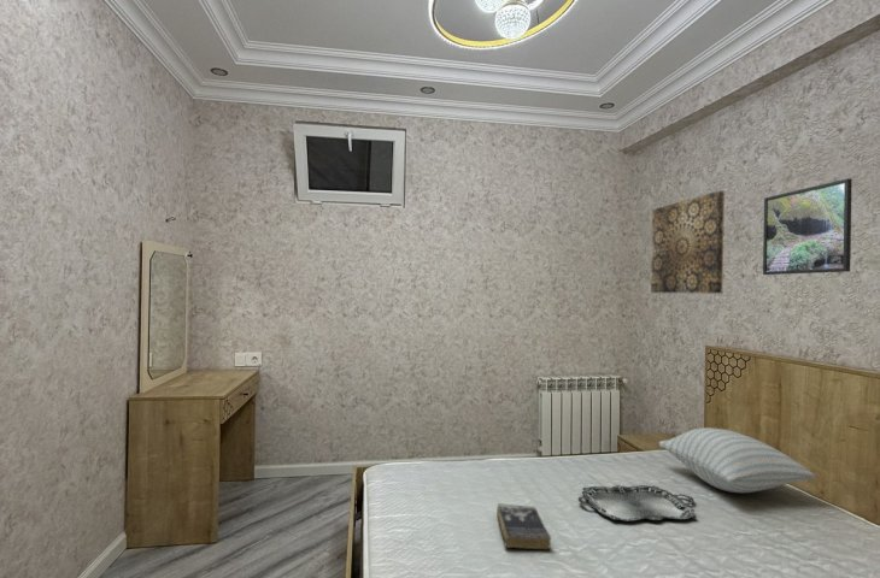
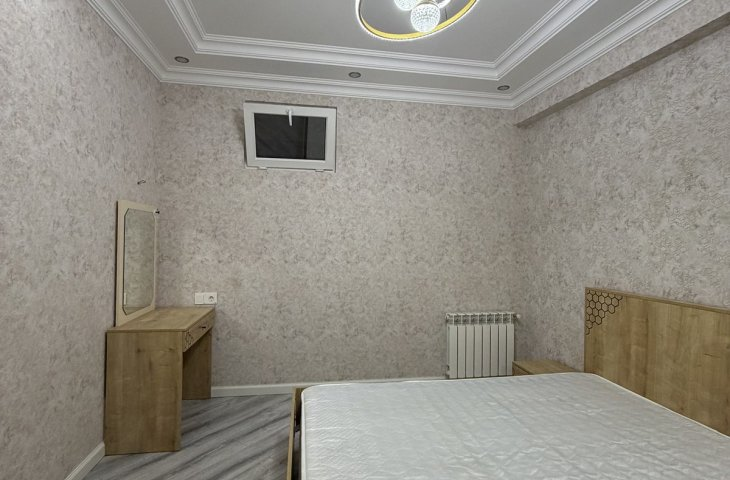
- wall art [650,189,726,295]
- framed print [762,177,853,276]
- pillow [658,426,816,494]
- book [495,502,552,550]
- serving tray [576,484,697,523]
